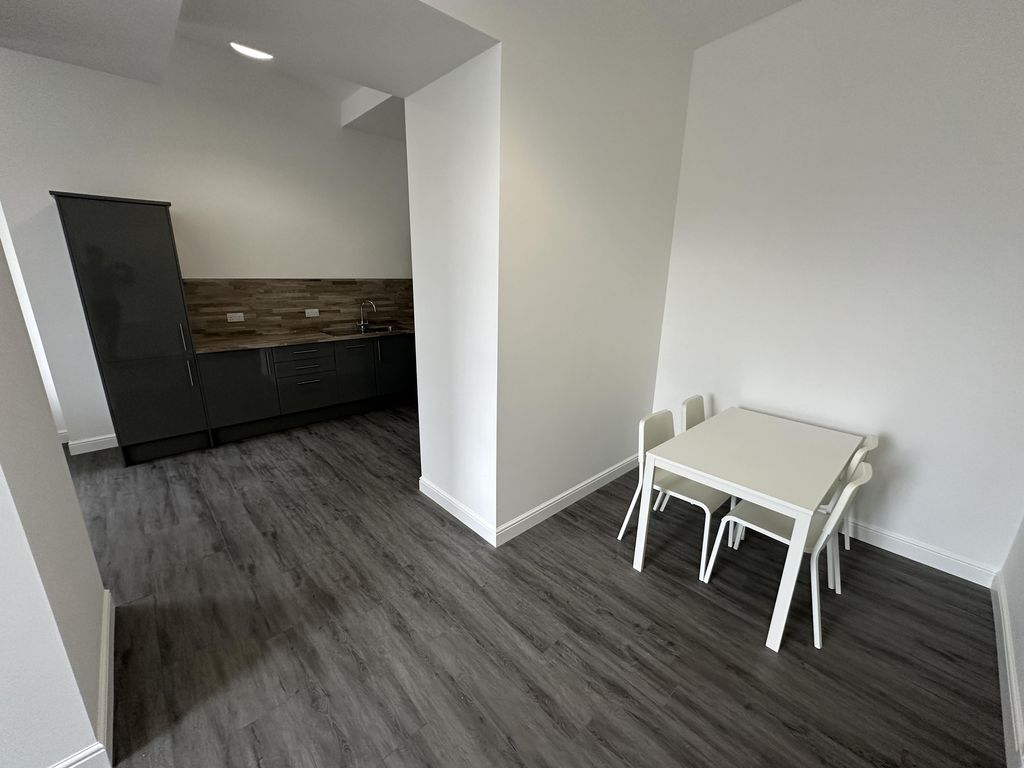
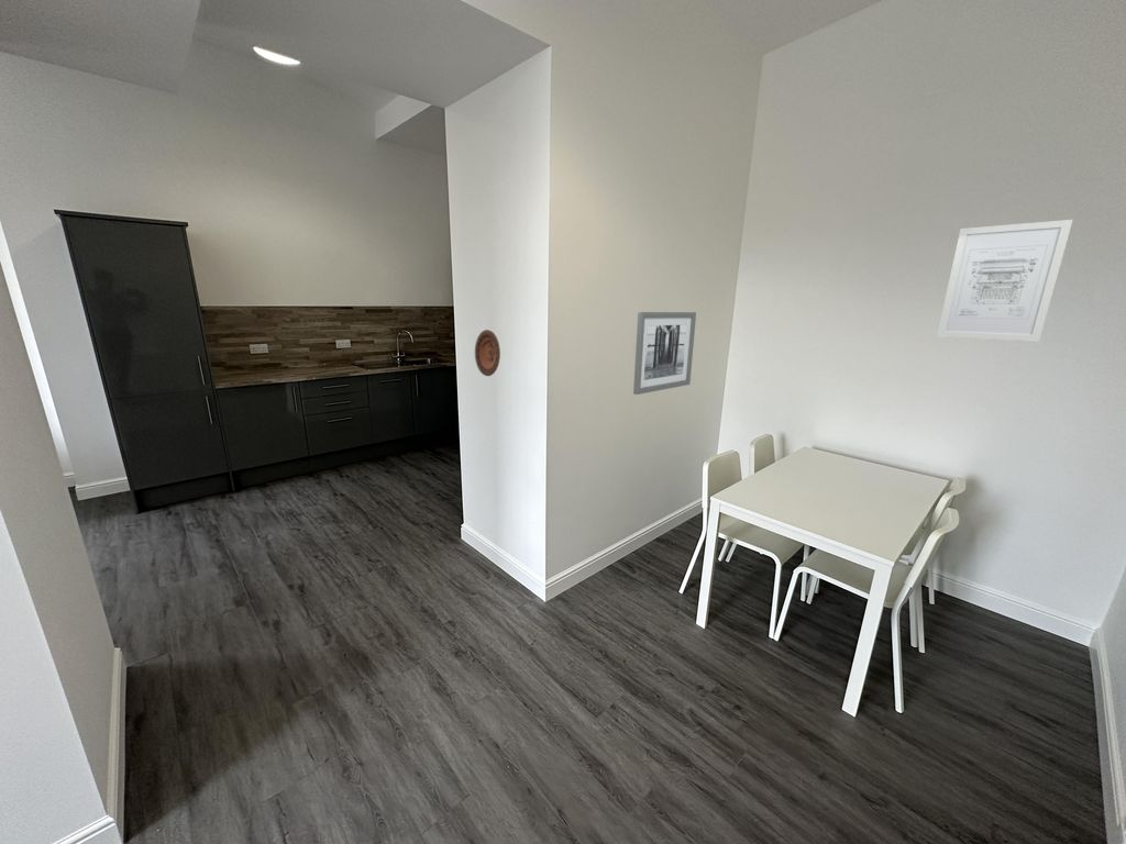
+ wall art [936,219,1074,343]
+ wall art [632,311,697,396]
+ decorative plate [474,329,501,377]
